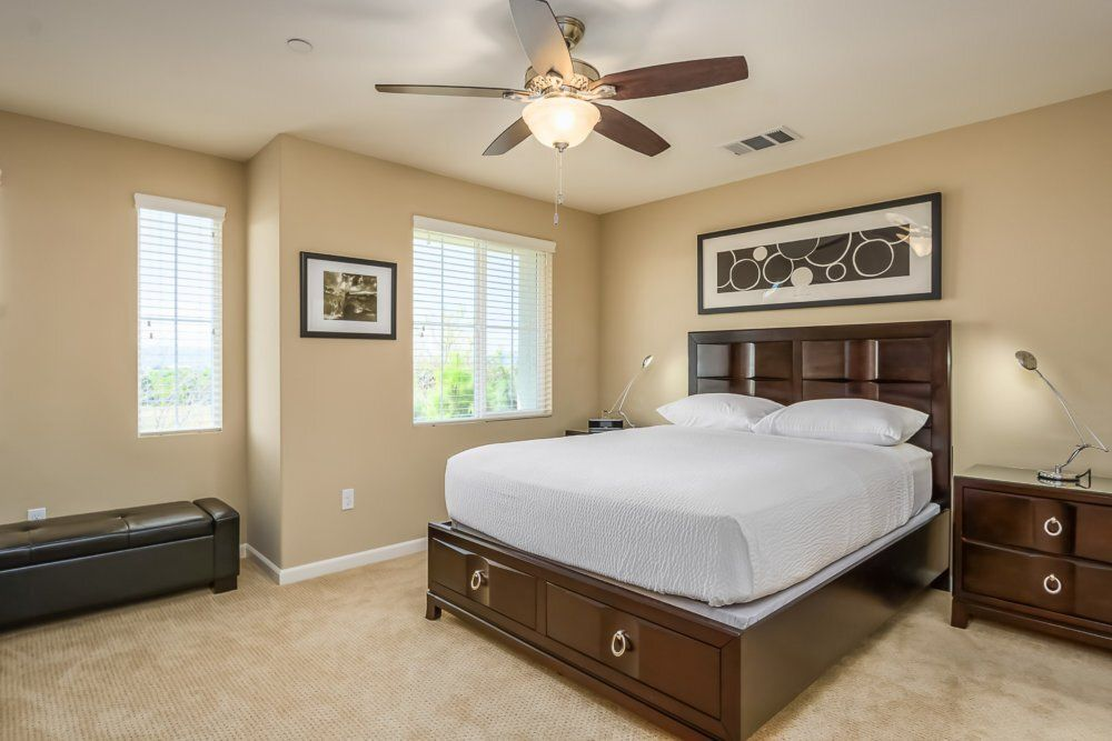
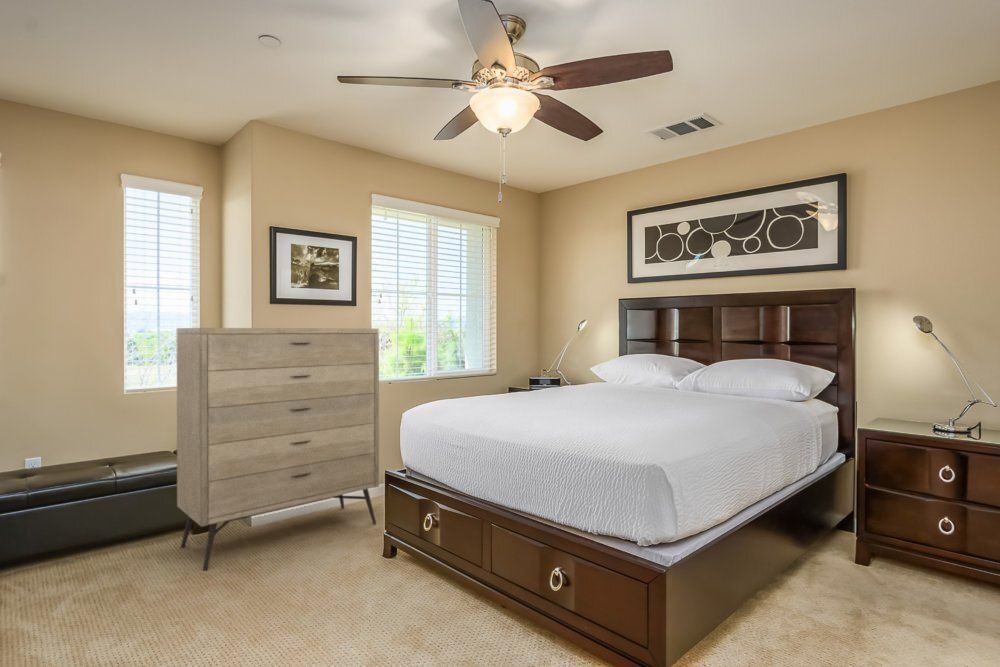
+ dresser [176,327,380,572]
